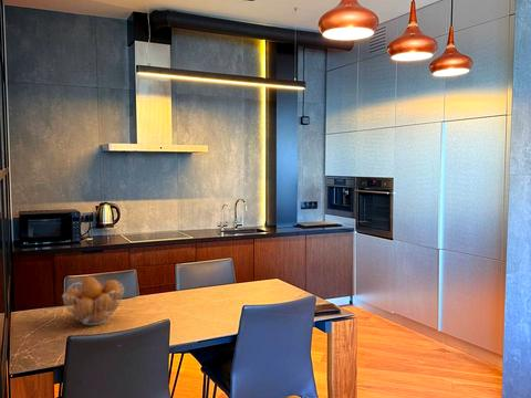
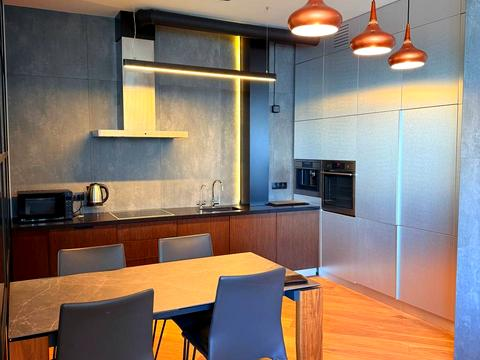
- fruit basket [61,275,125,326]
